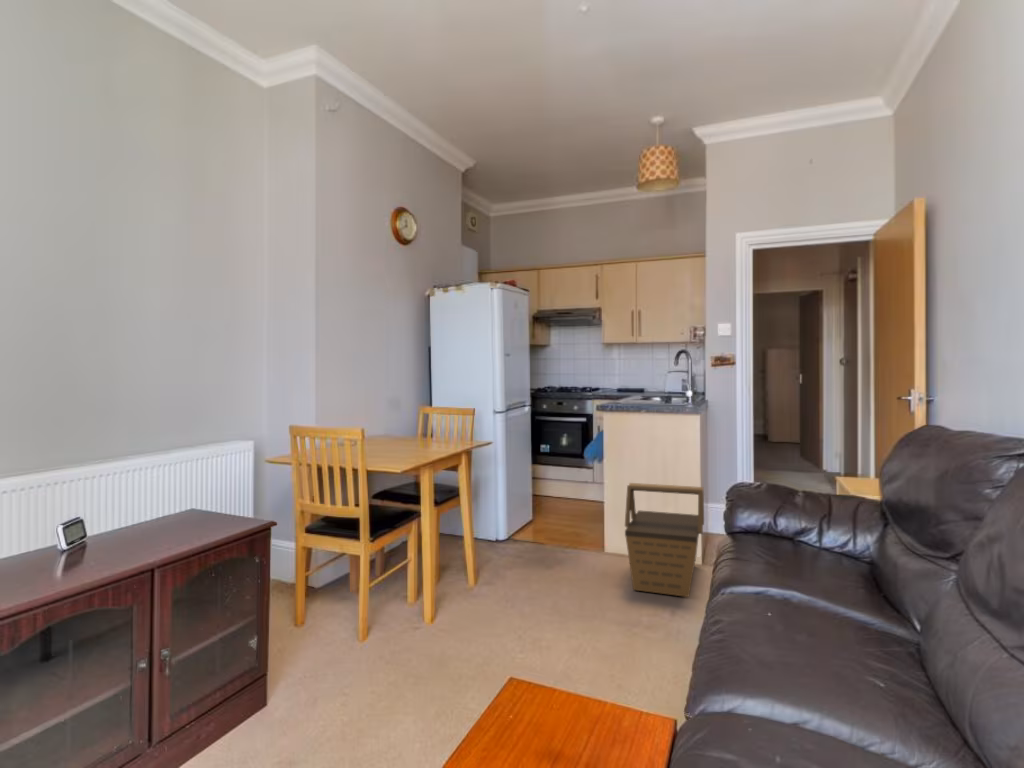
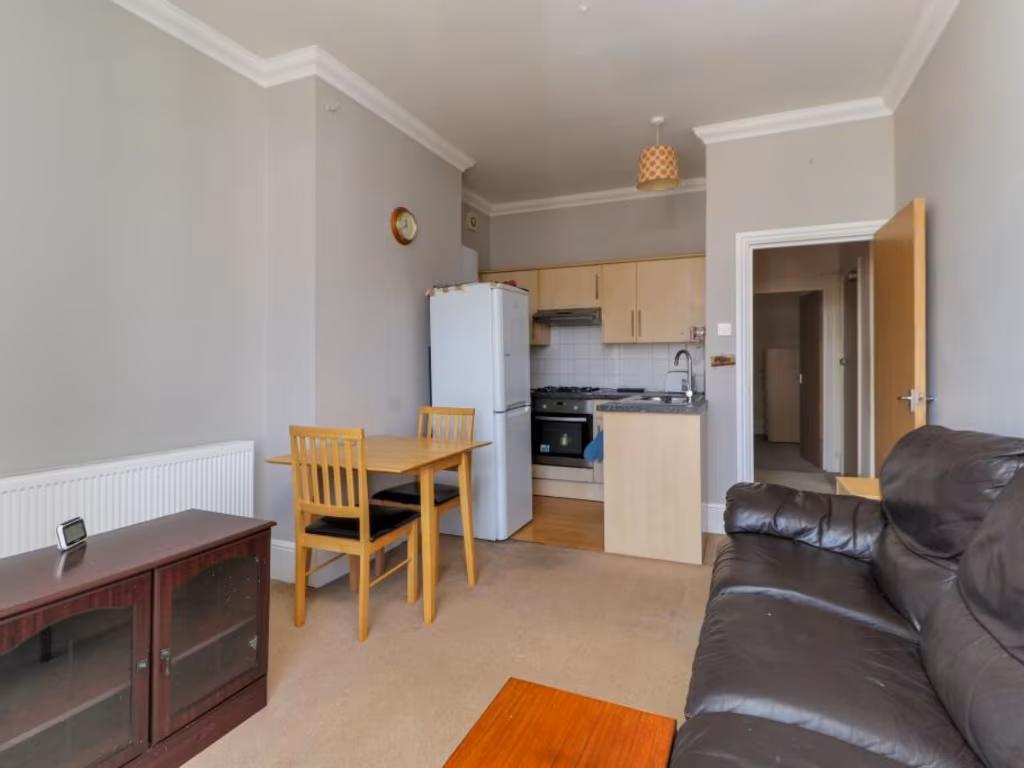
- basket [624,482,705,598]
